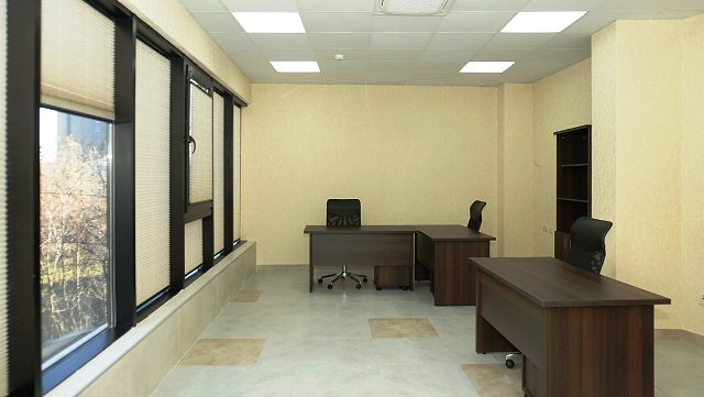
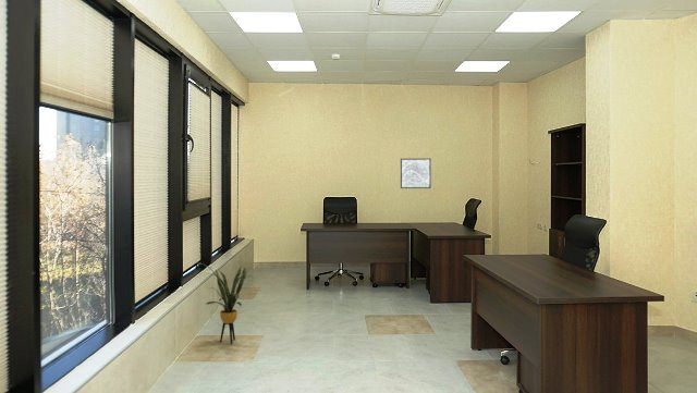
+ house plant [196,261,253,345]
+ wall art [400,158,432,189]
